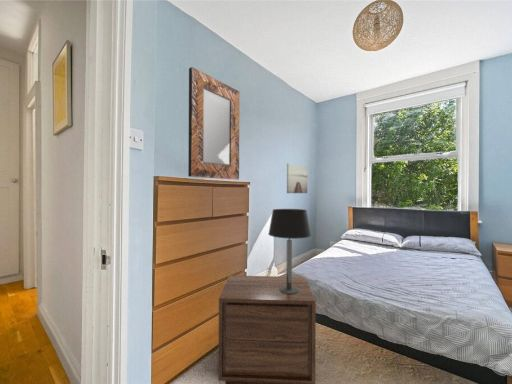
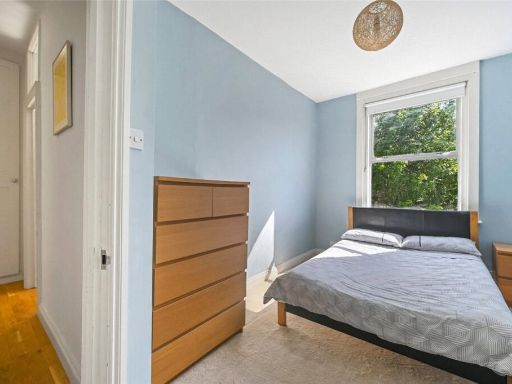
- nightstand [217,274,317,384]
- wall art [286,162,308,194]
- table lamp [267,208,312,294]
- home mirror [187,66,240,181]
